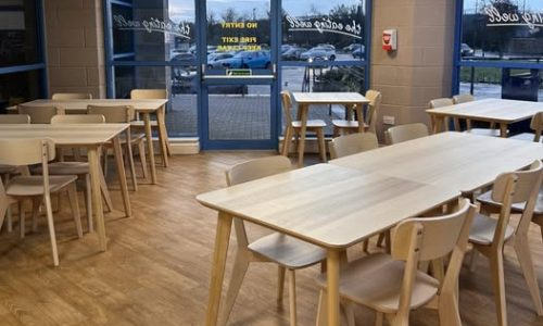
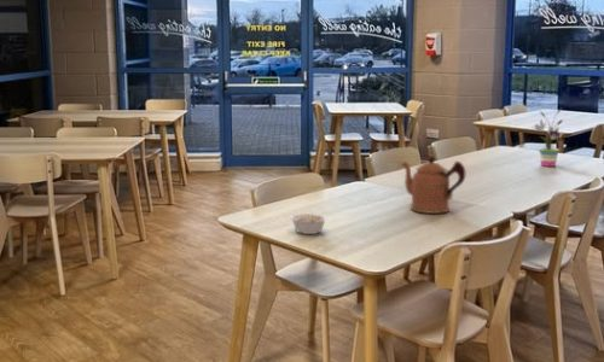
+ legume [289,212,329,235]
+ coffeepot [400,154,466,215]
+ potted plant [533,106,565,168]
